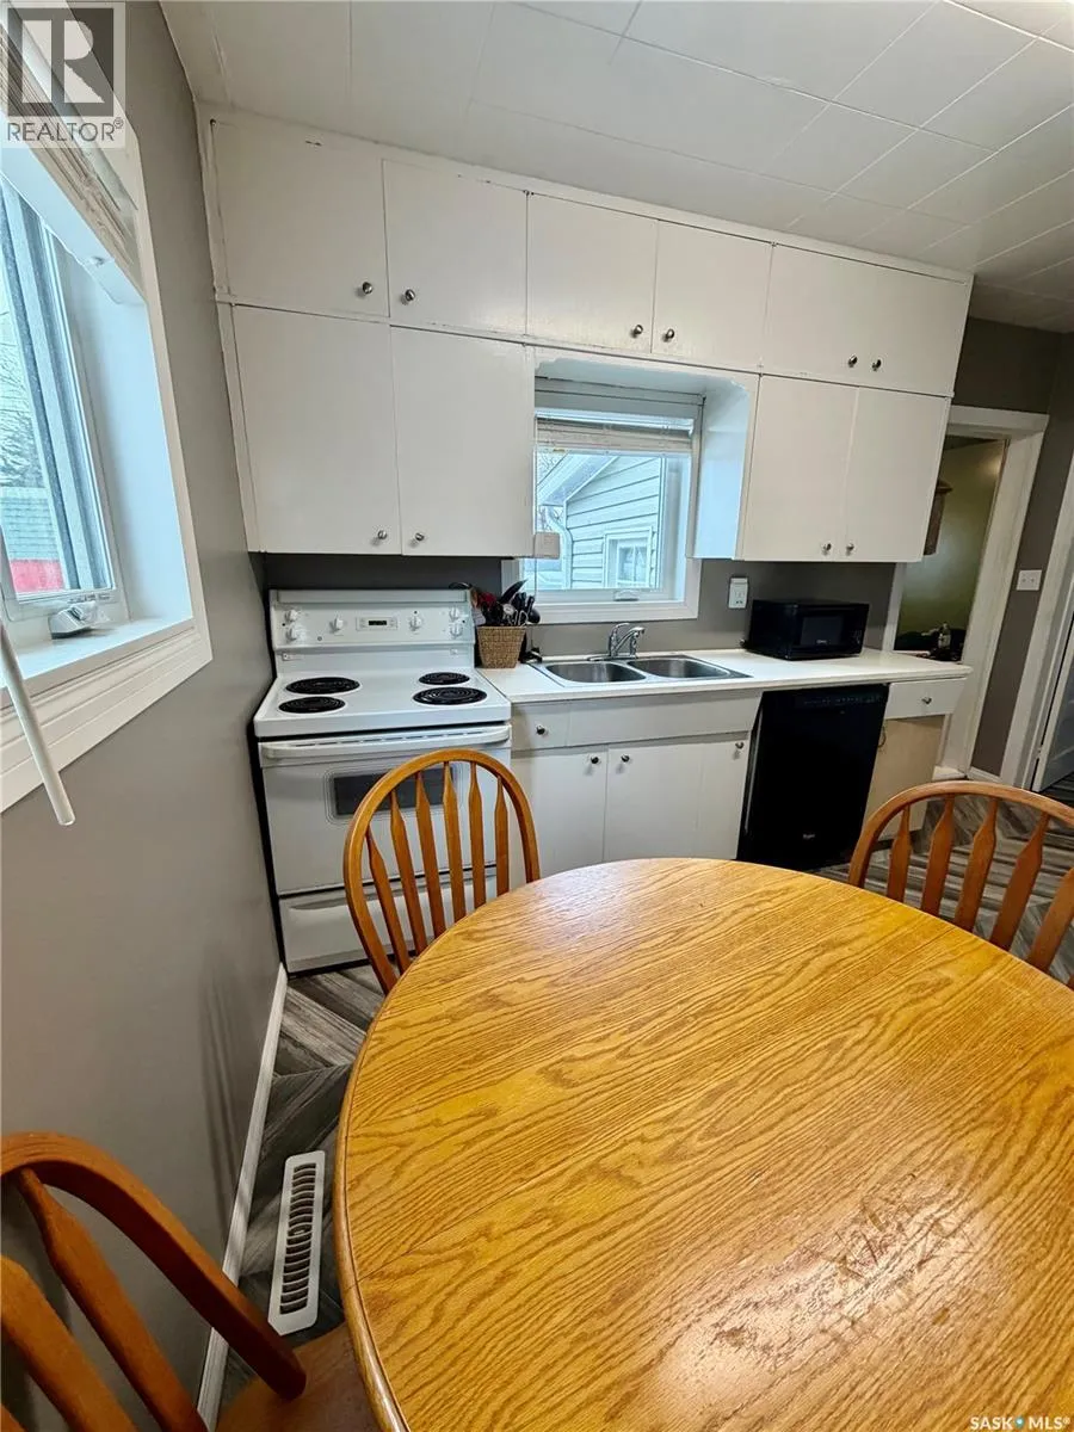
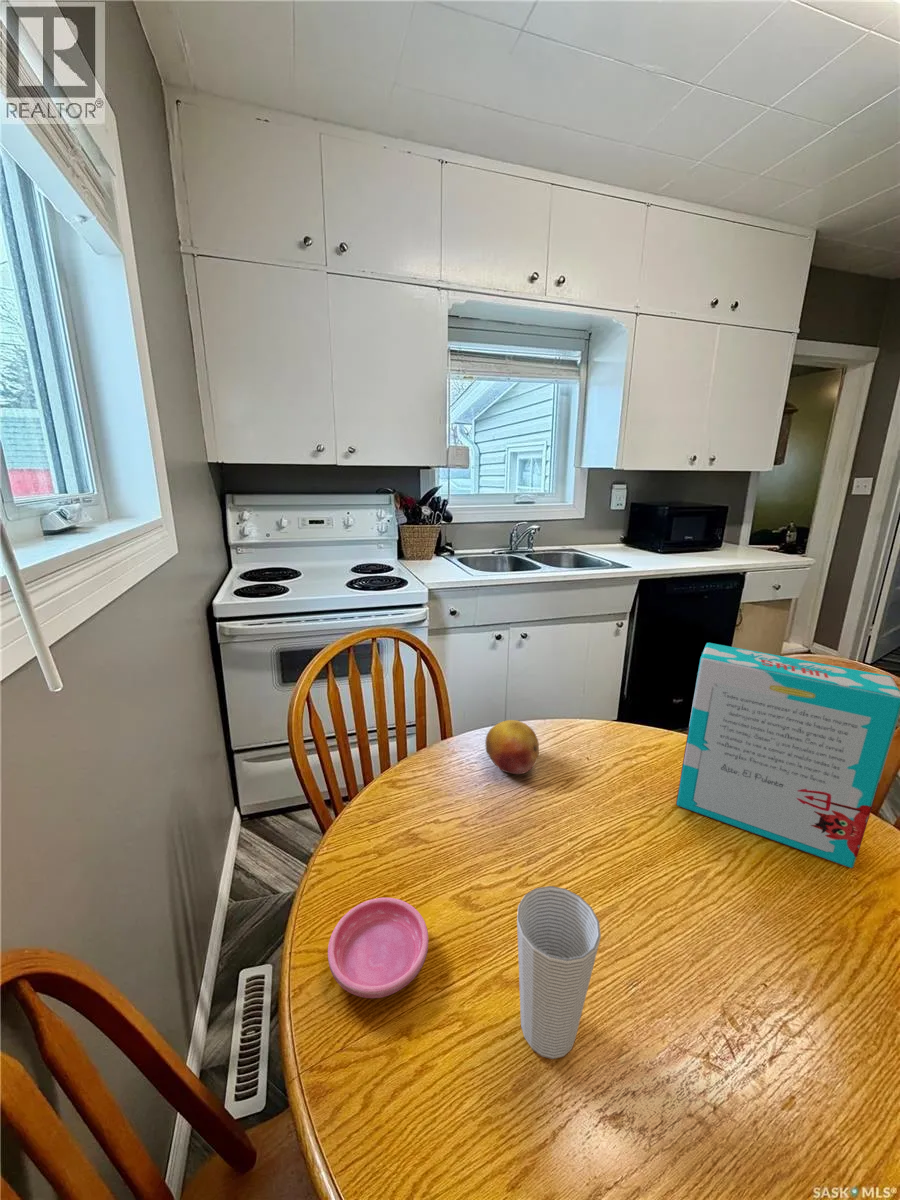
+ cup [516,885,602,1060]
+ fruit [484,719,540,775]
+ cereal box [675,642,900,869]
+ saucer [327,897,429,999]
